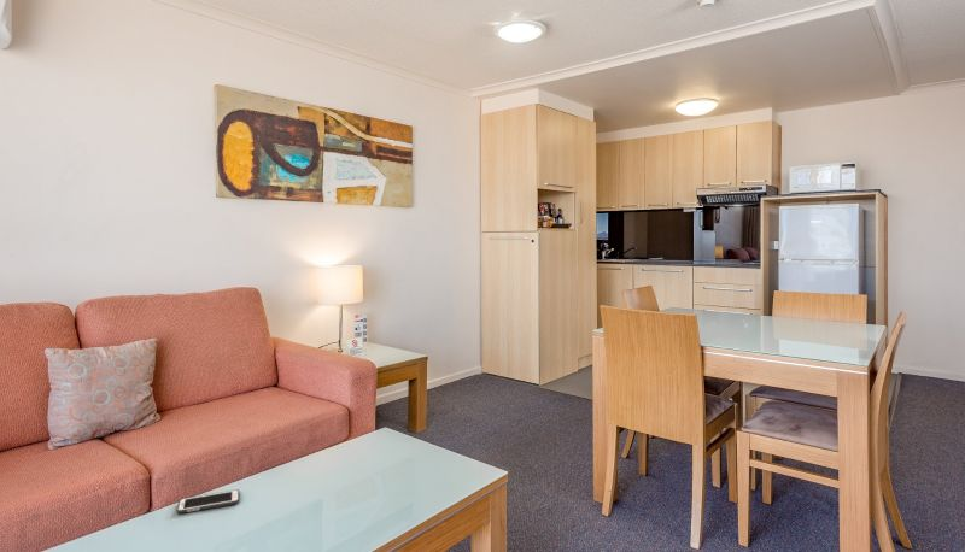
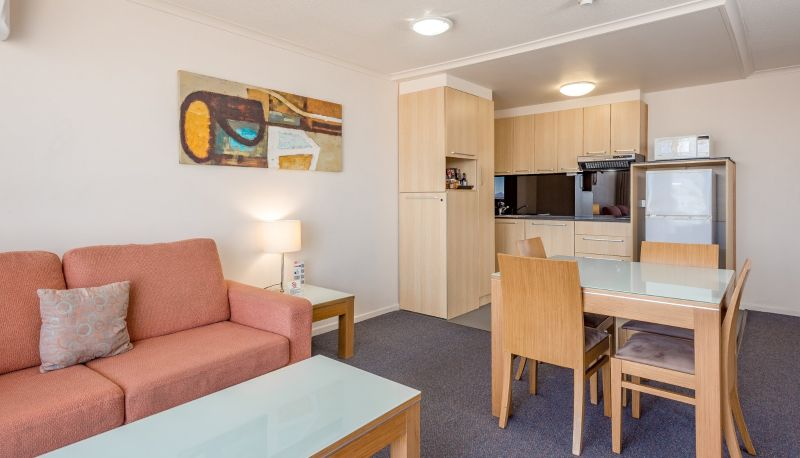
- cell phone [176,488,240,515]
